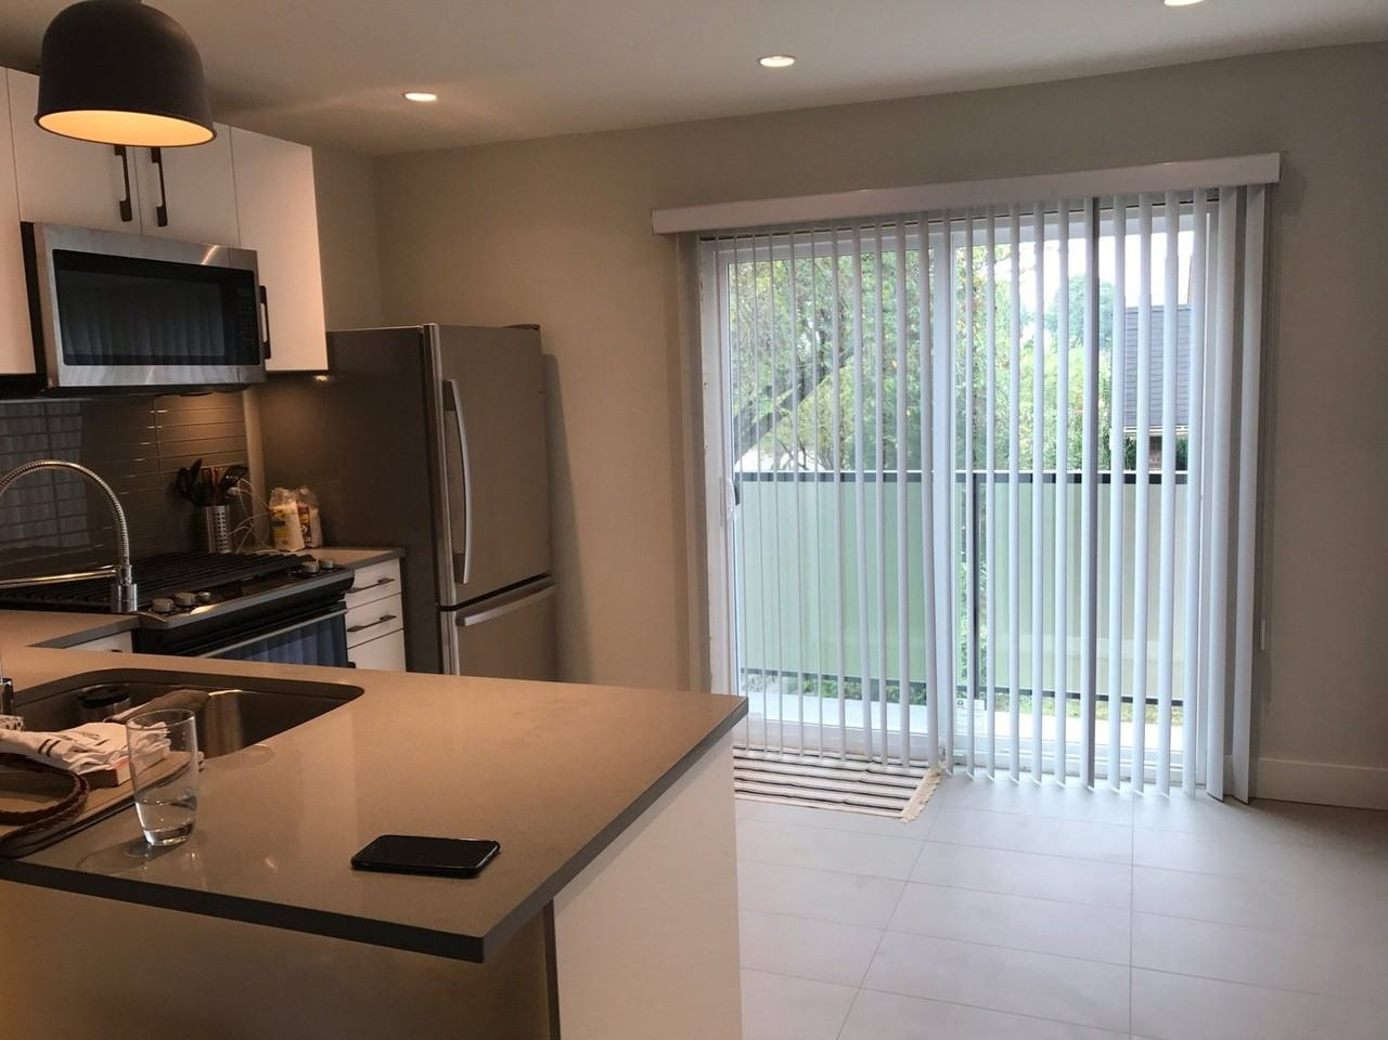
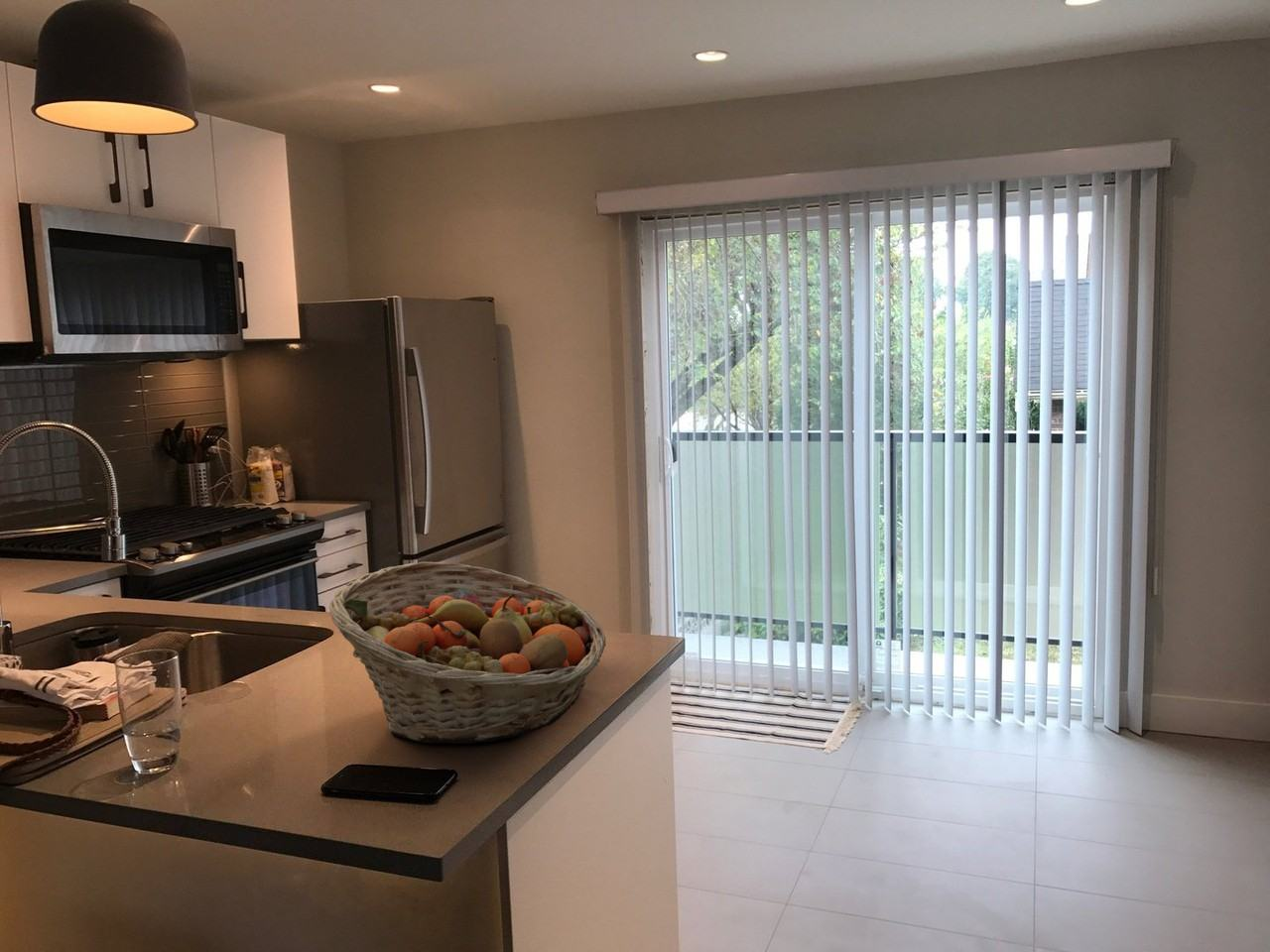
+ fruit basket [328,561,606,745]
